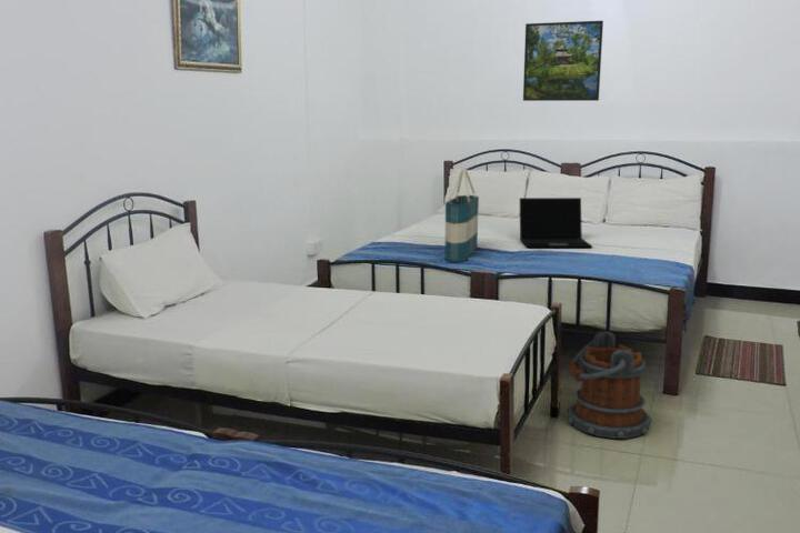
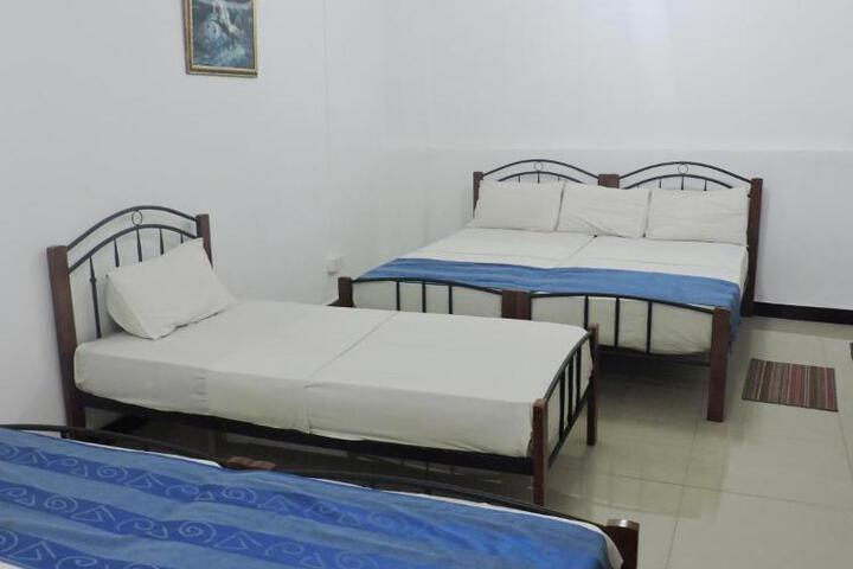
- tote bag [443,167,480,263]
- bucket [566,330,653,440]
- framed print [522,20,604,102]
- laptop [519,197,593,249]
